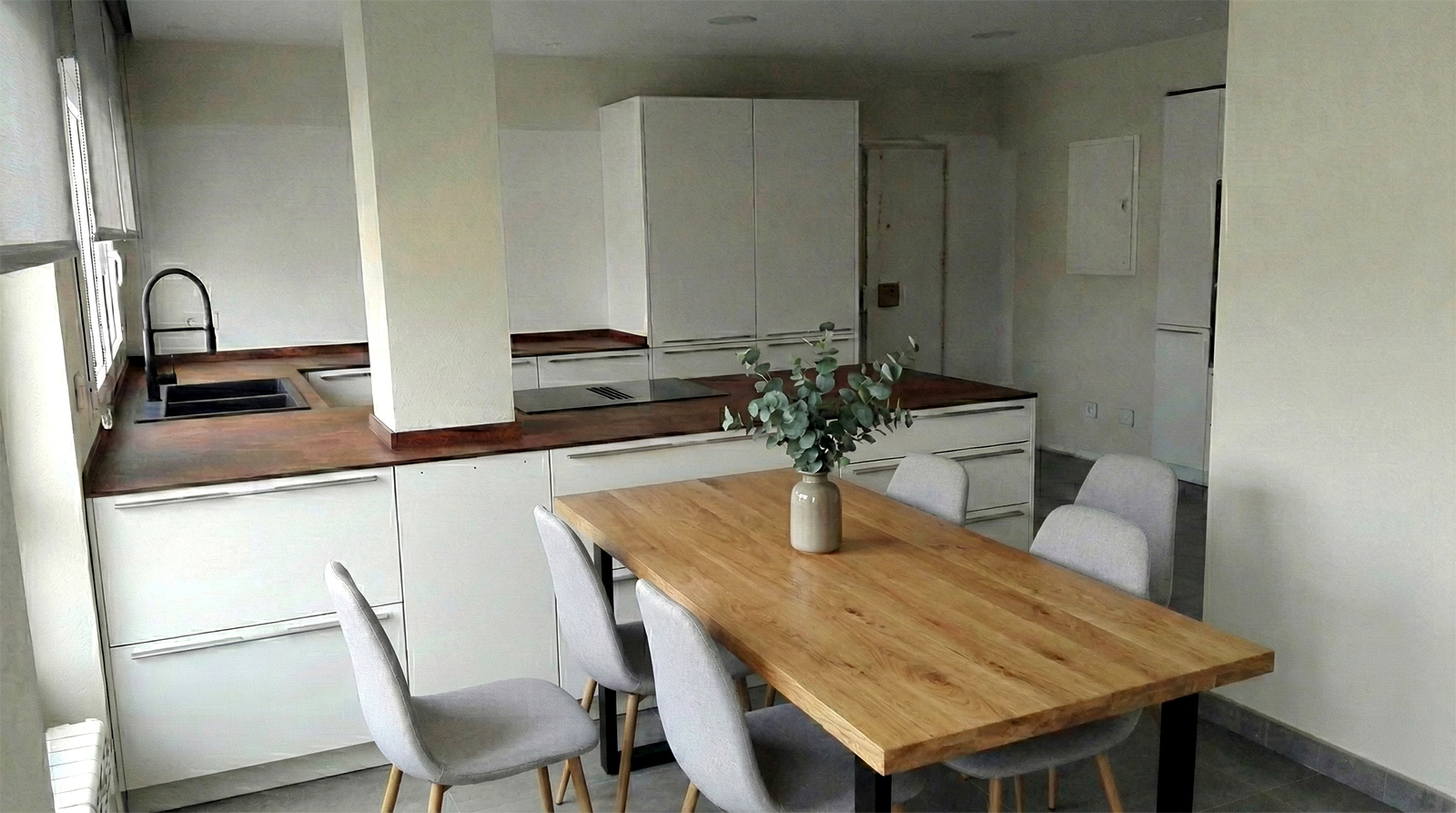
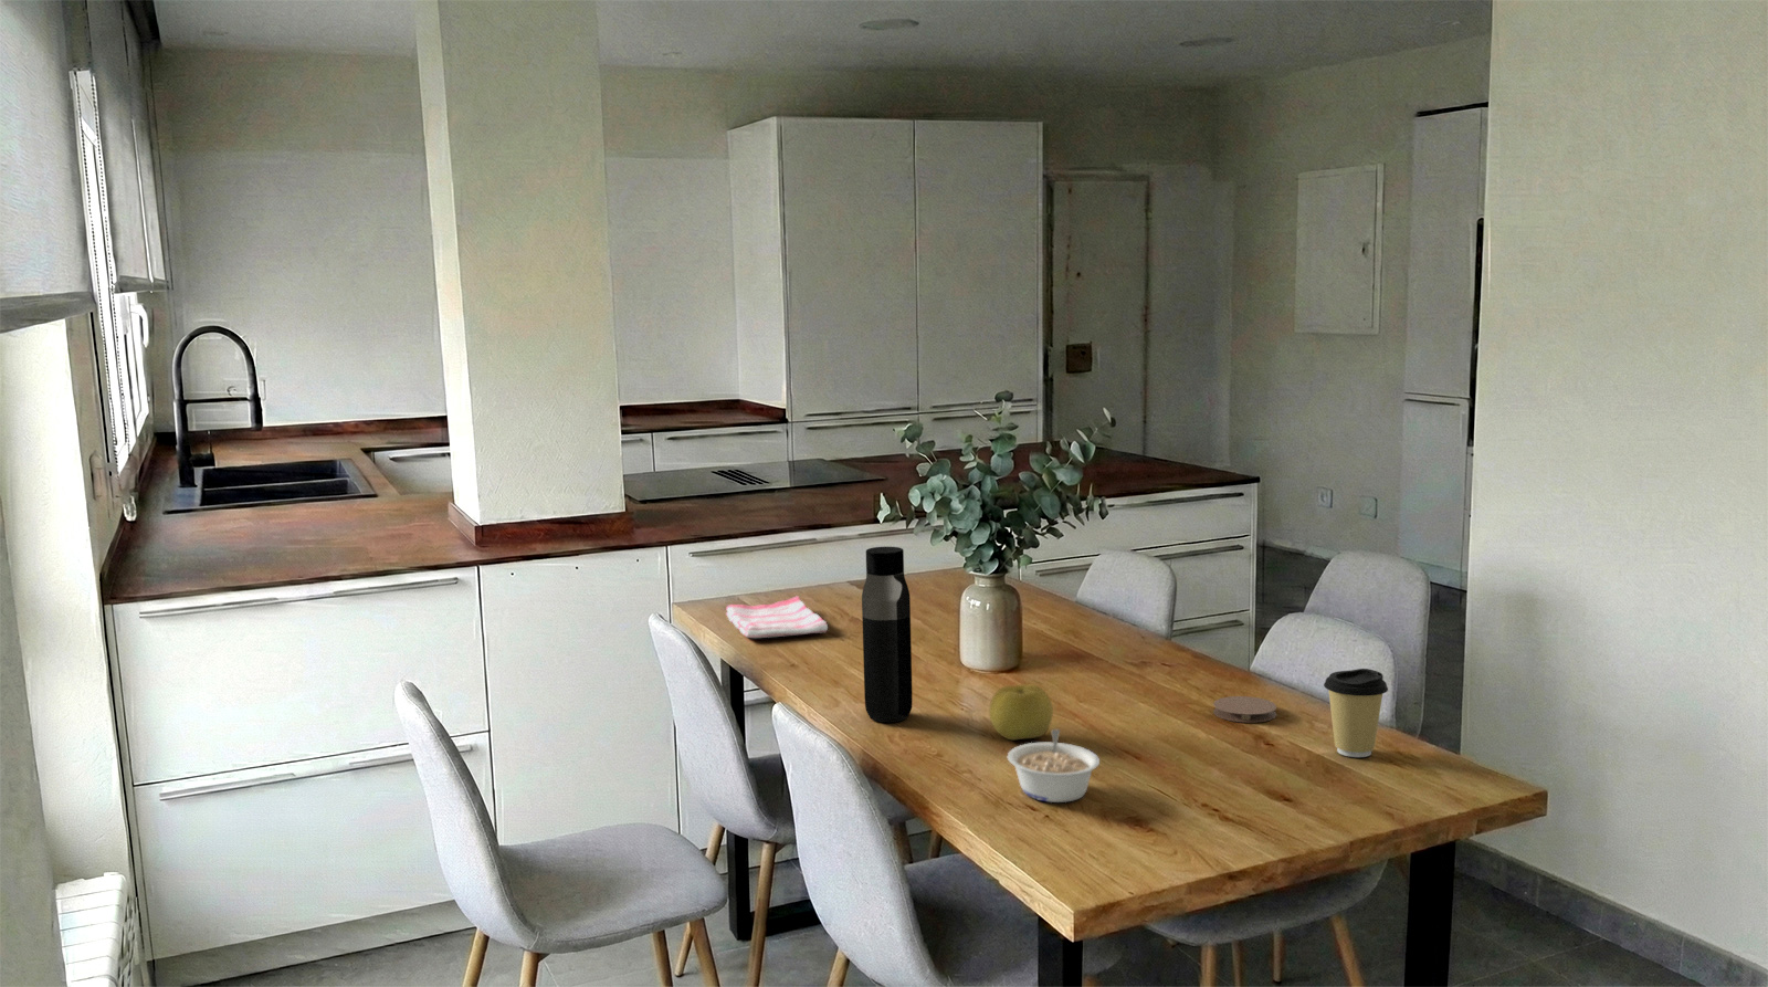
+ coaster [1212,696,1277,724]
+ coffee cup [1322,668,1389,759]
+ legume [1007,728,1100,804]
+ dish towel [725,595,828,639]
+ water bottle [861,546,914,722]
+ fruit [988,683,1054,741]
